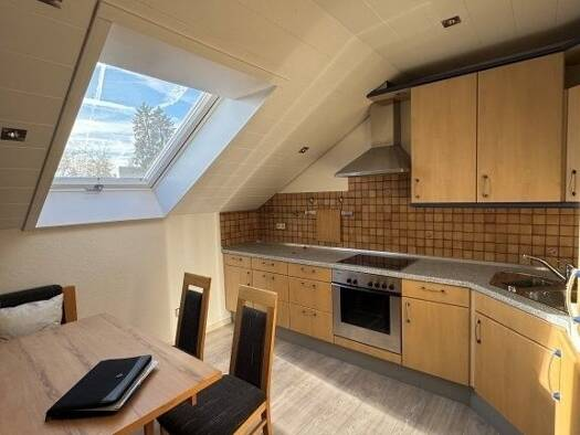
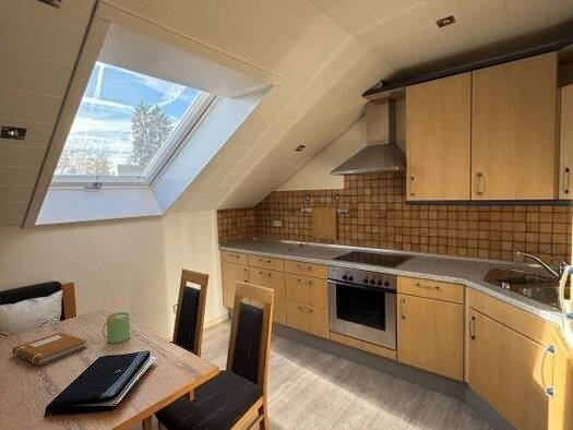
+ mug [102,311,131,344]
+ notebook [11,331,88,367]
